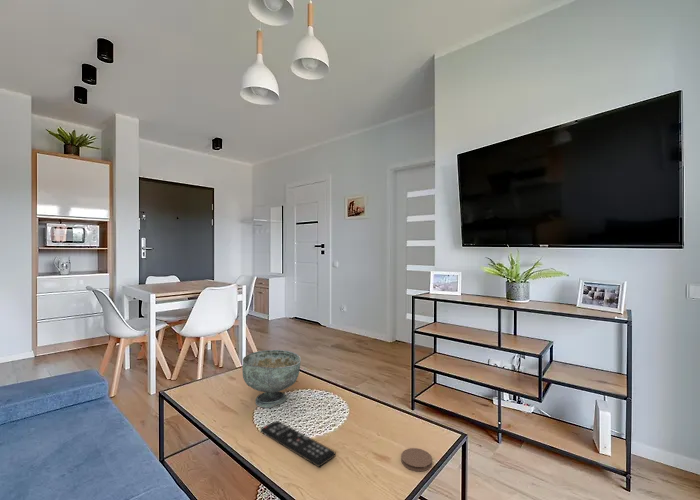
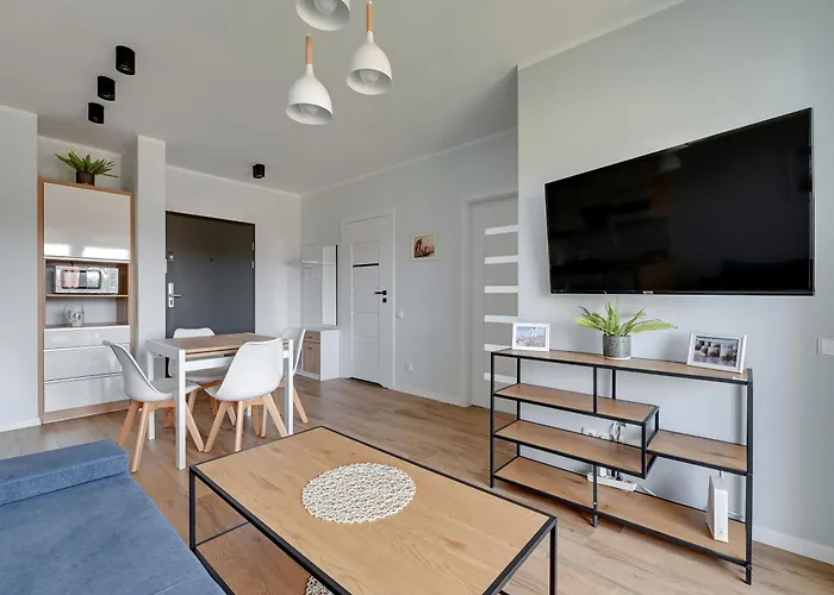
- coaster [400,447,433,472]
- remote control [260,420,336,468]
- decorative bowl [241,349,302,408]
